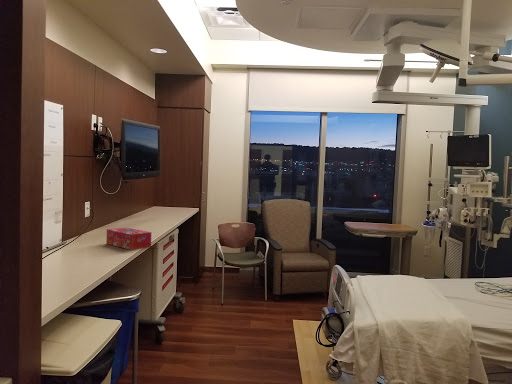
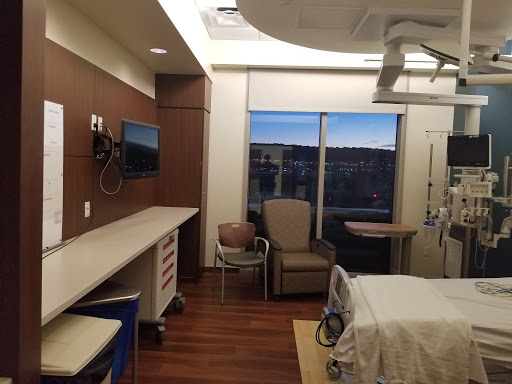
- tissue box [105,226,152,251]
